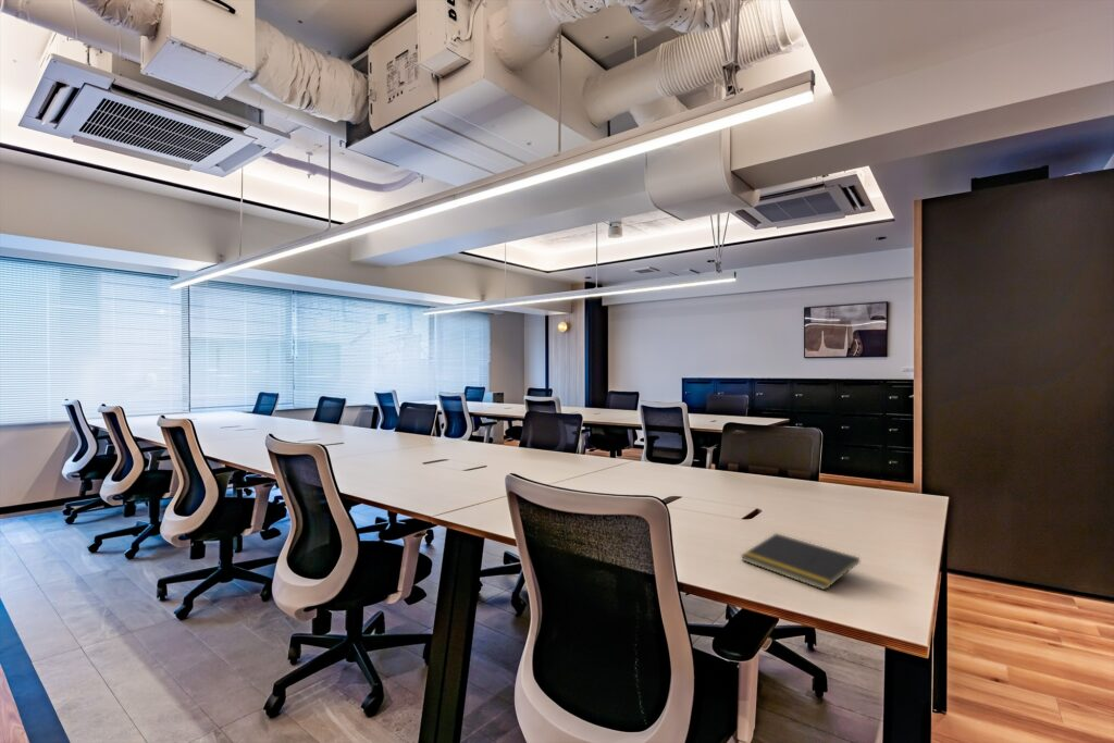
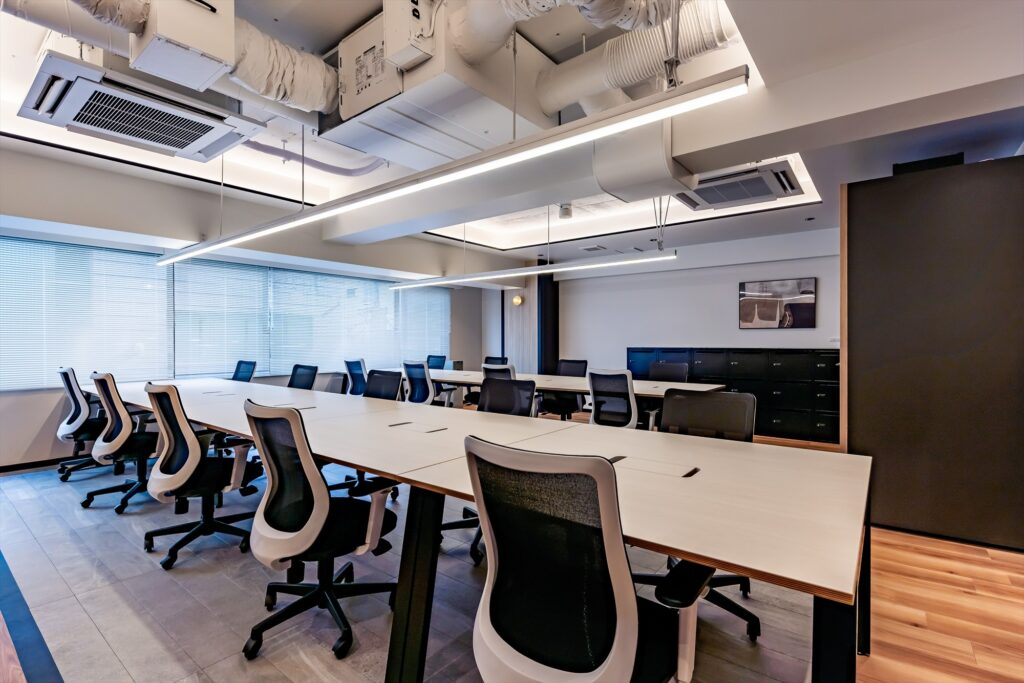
- notepad [740,532,861,591]
